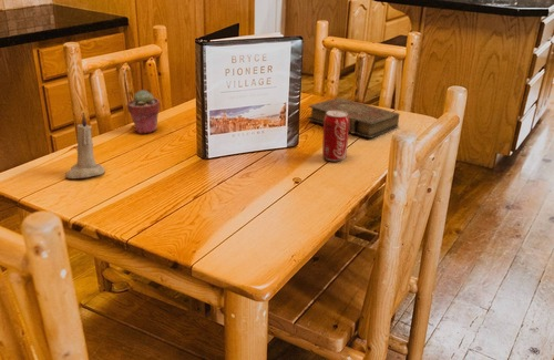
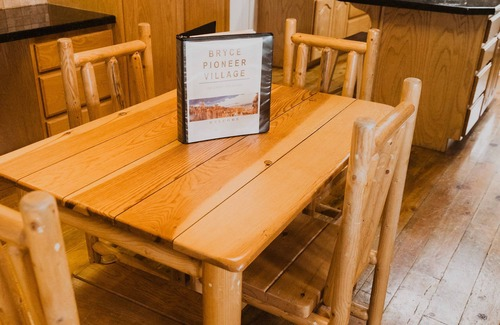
- beverage can [321,111,350,162]
- book [307,96,401,140]
- potted succulent [126,89,161,134]
- candle [64,112,105,179]
